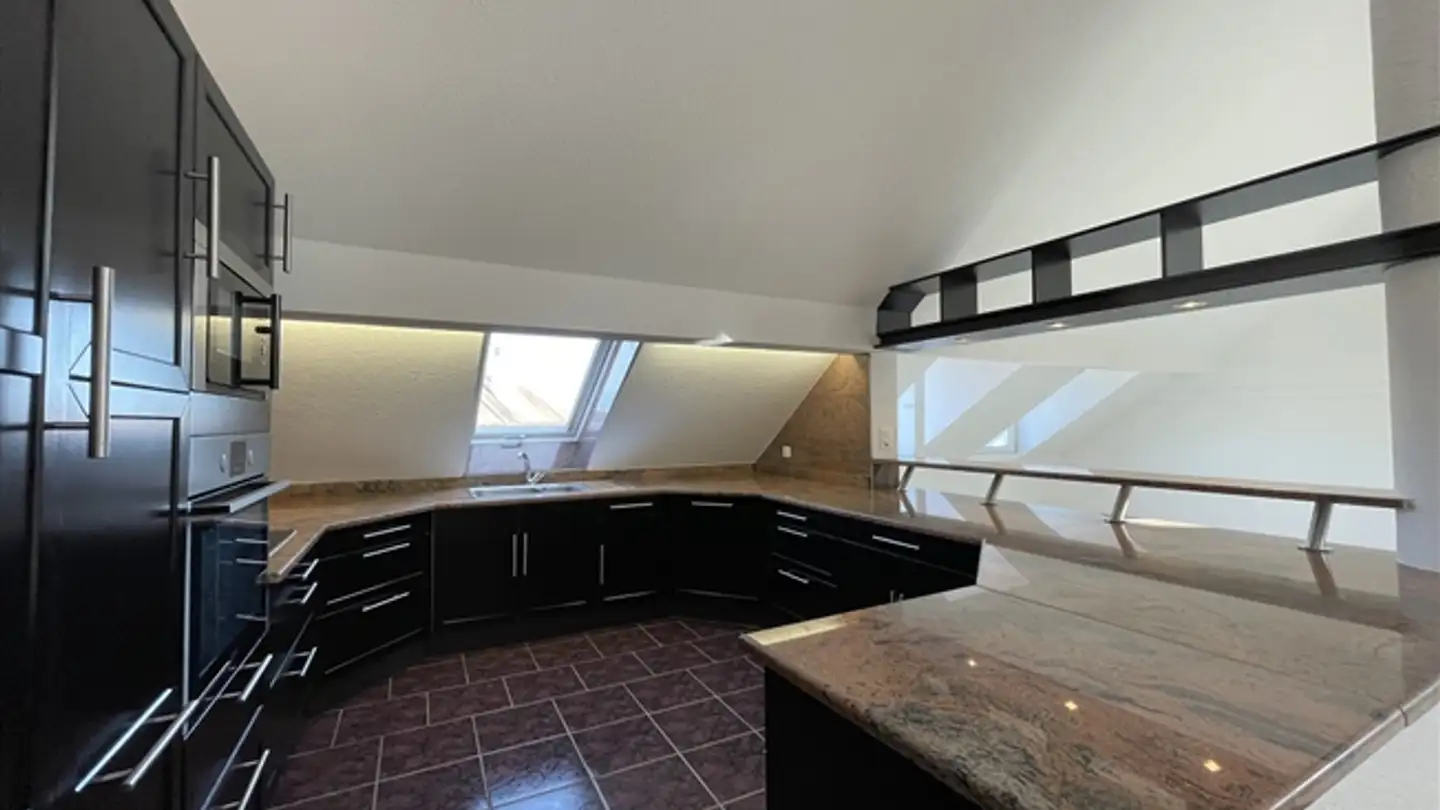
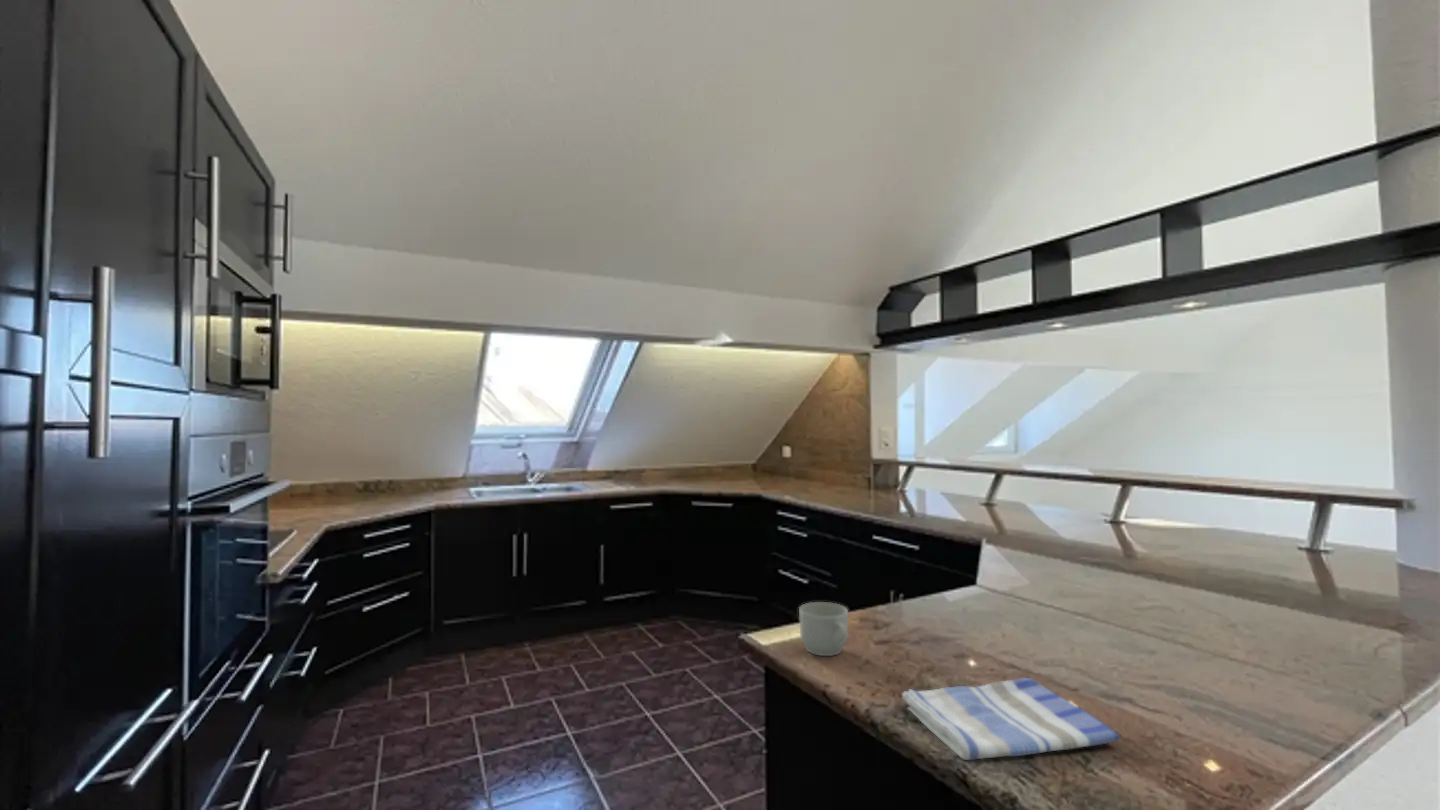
+ dish towel [901,677,1121,761]
+ mug [798,601,849,657]
